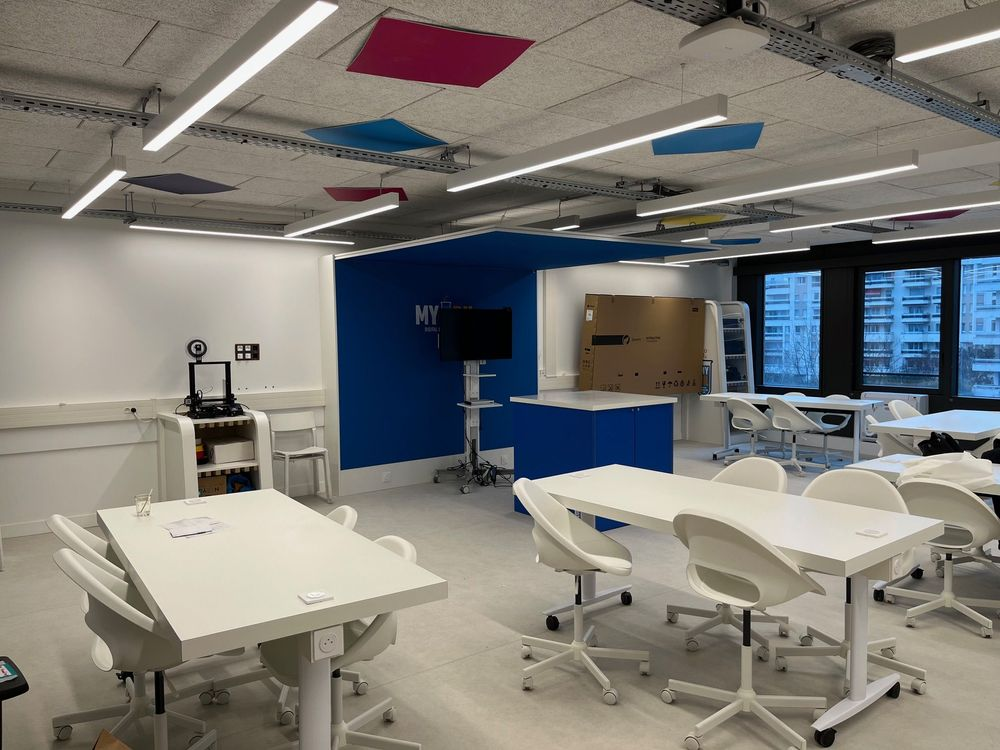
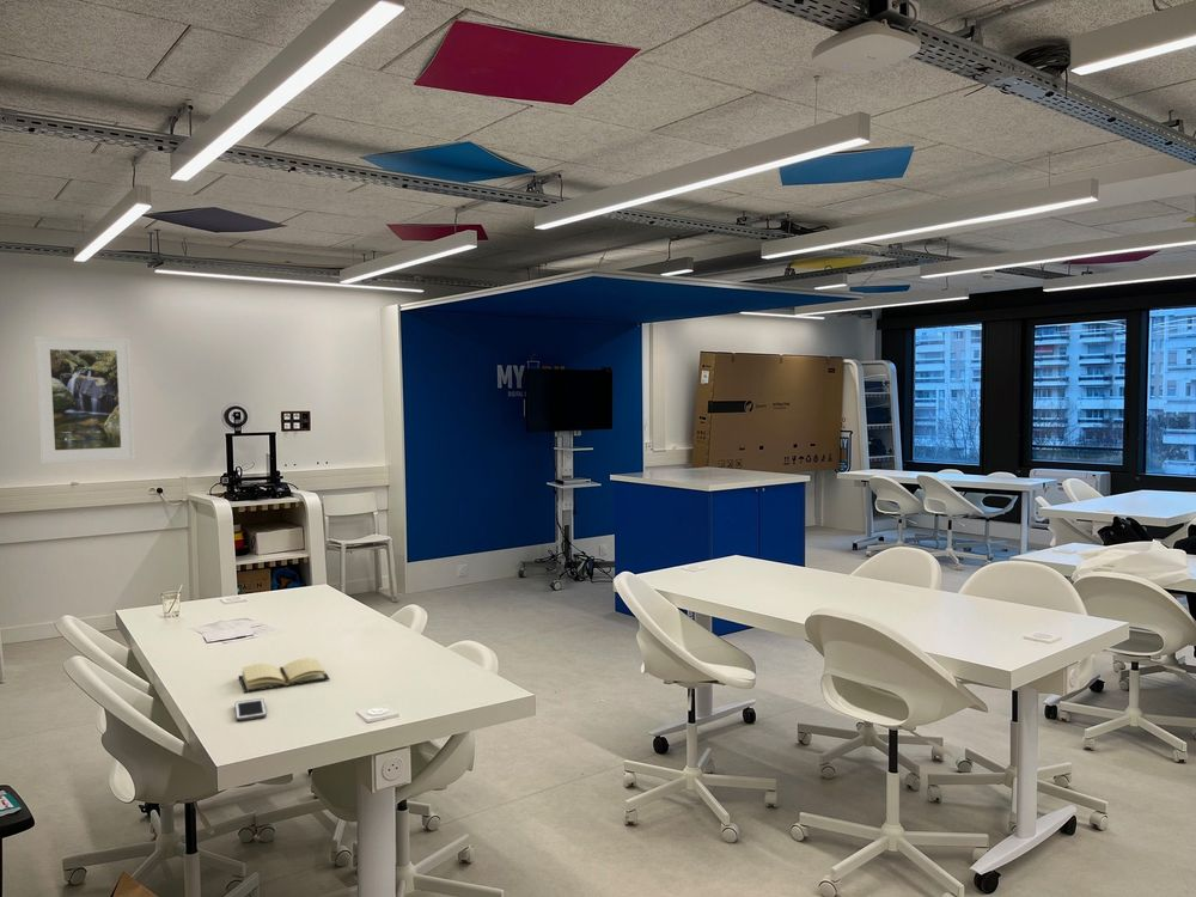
+ book [237,657,331,694]
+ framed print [33,335,136,464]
+ cell phone [234,697,268,722]
